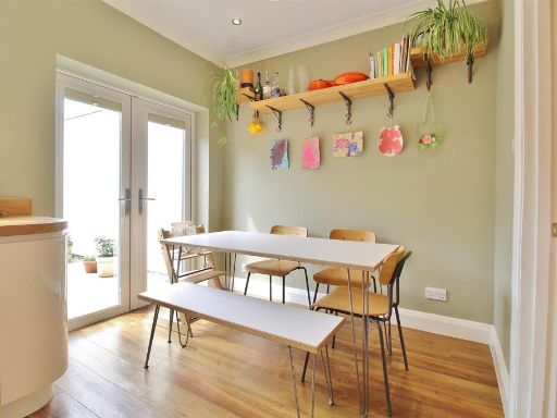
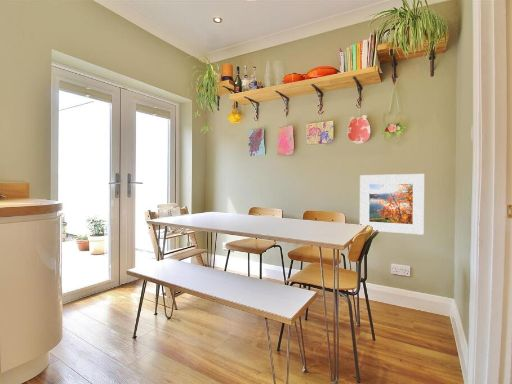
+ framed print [359,173,425,236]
